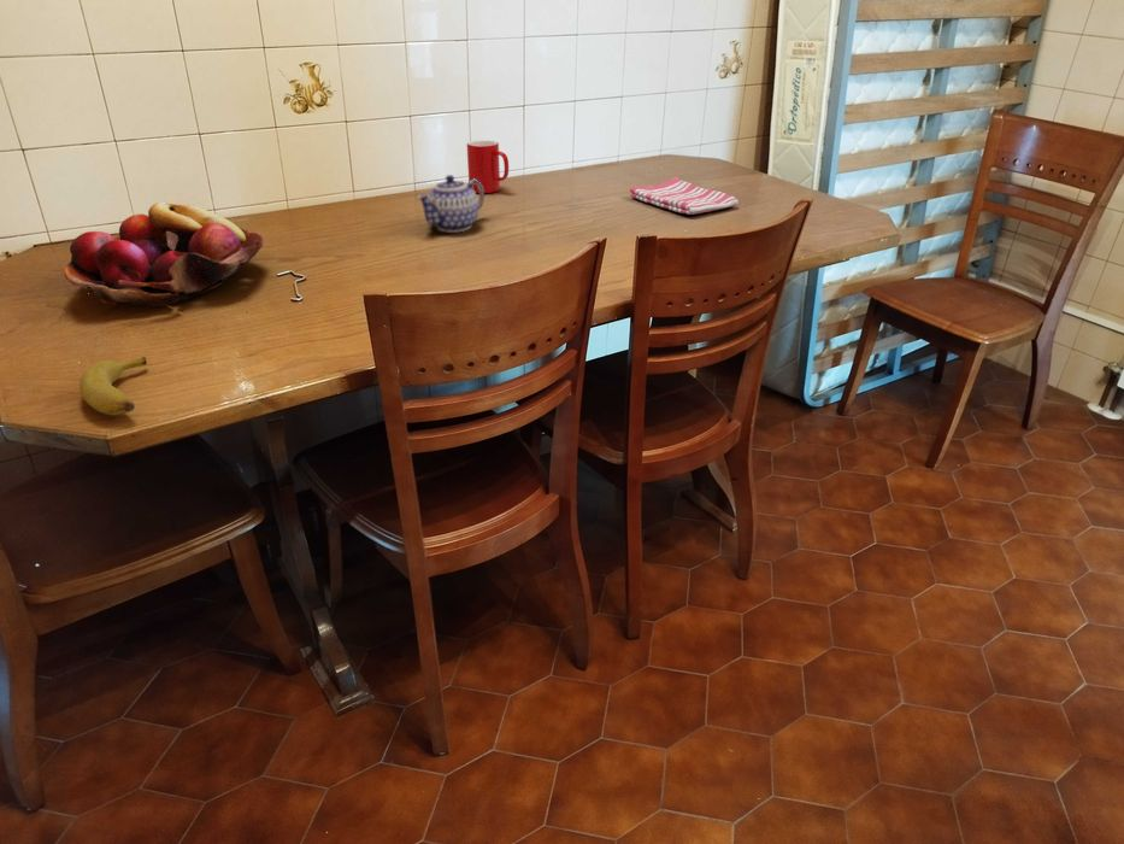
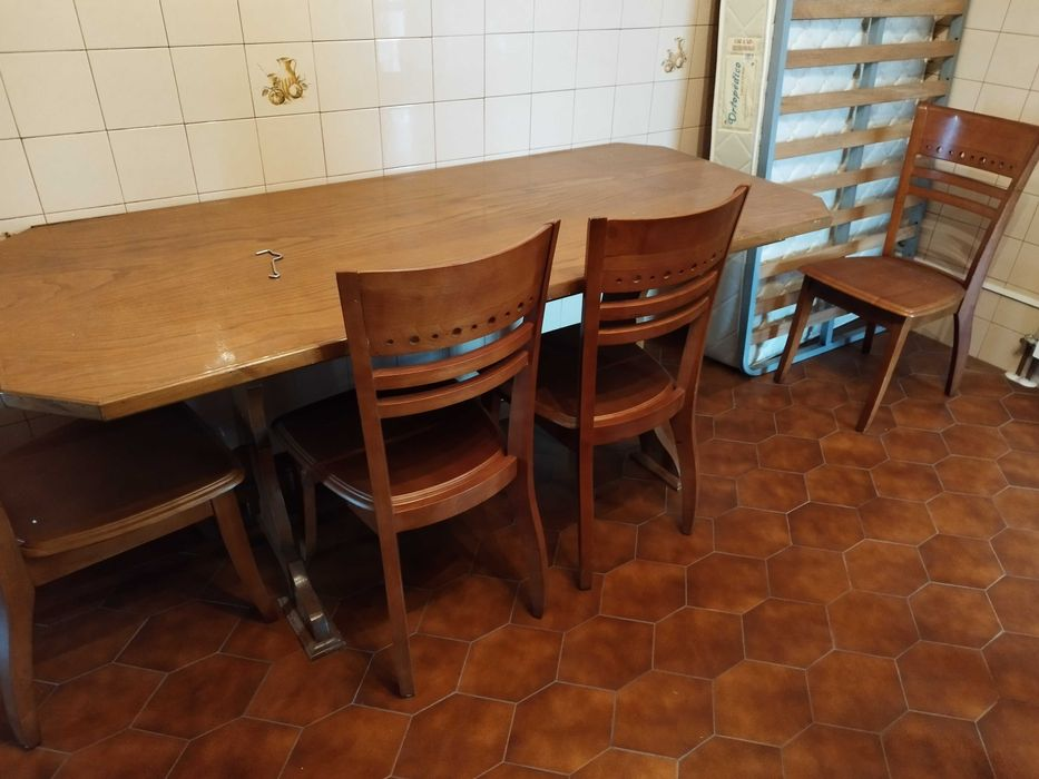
- fruit basket [63,201,265,307]
- banana [78,356,148,417]
- teapot [416,174,486,234]
- dish towel [629,176,740,216]
- cup [466,139,510,194]
